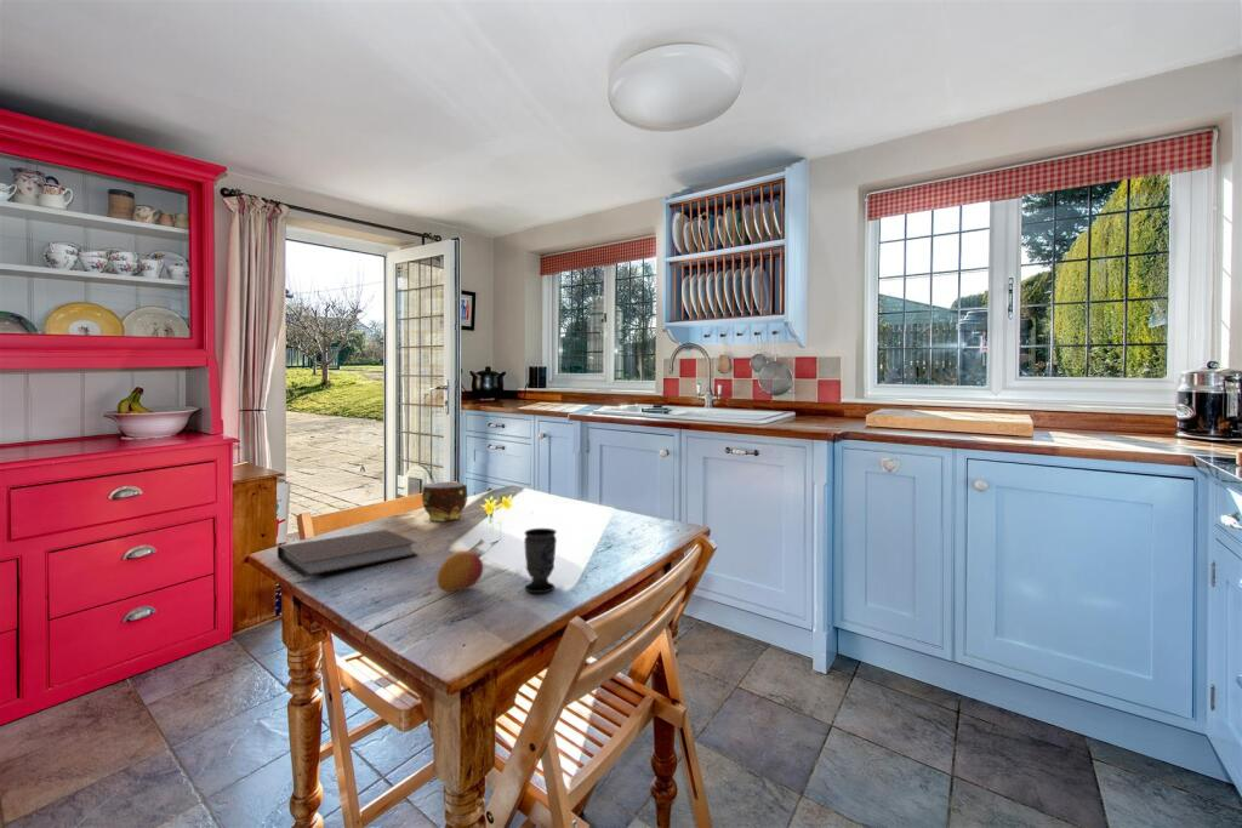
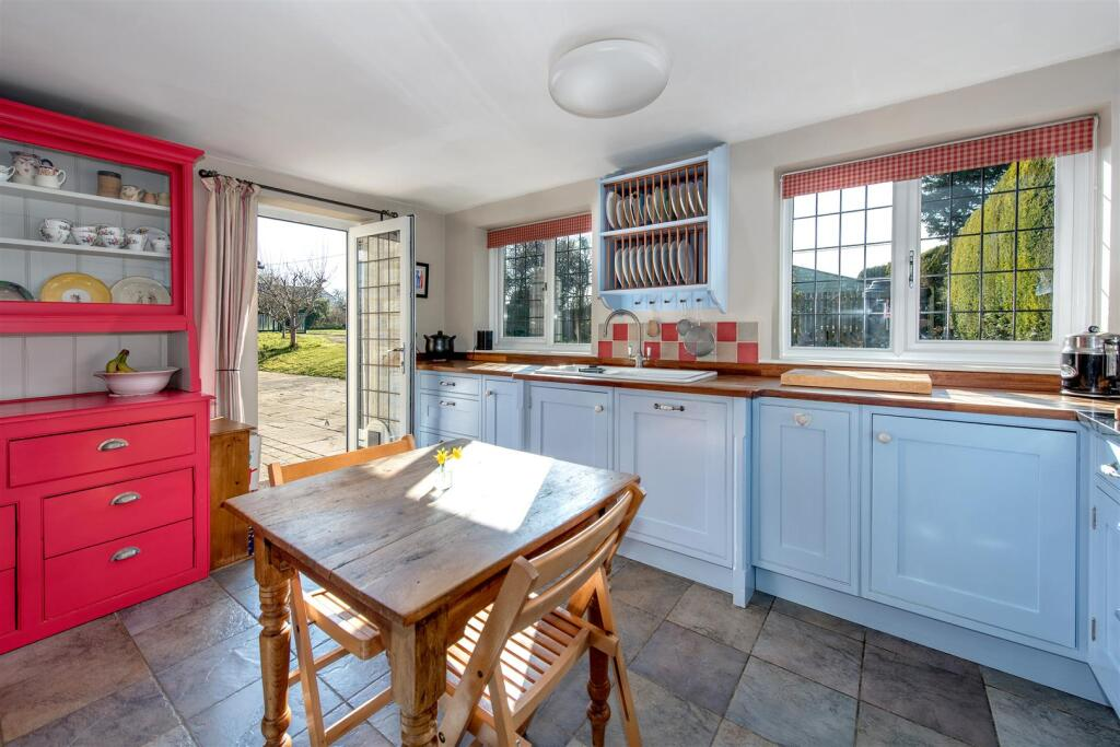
- notebook [277,529,420,578]
- fruit [435,549,484,593]
- cup [523,527,558,594]
- cup [421,481,468,523]
